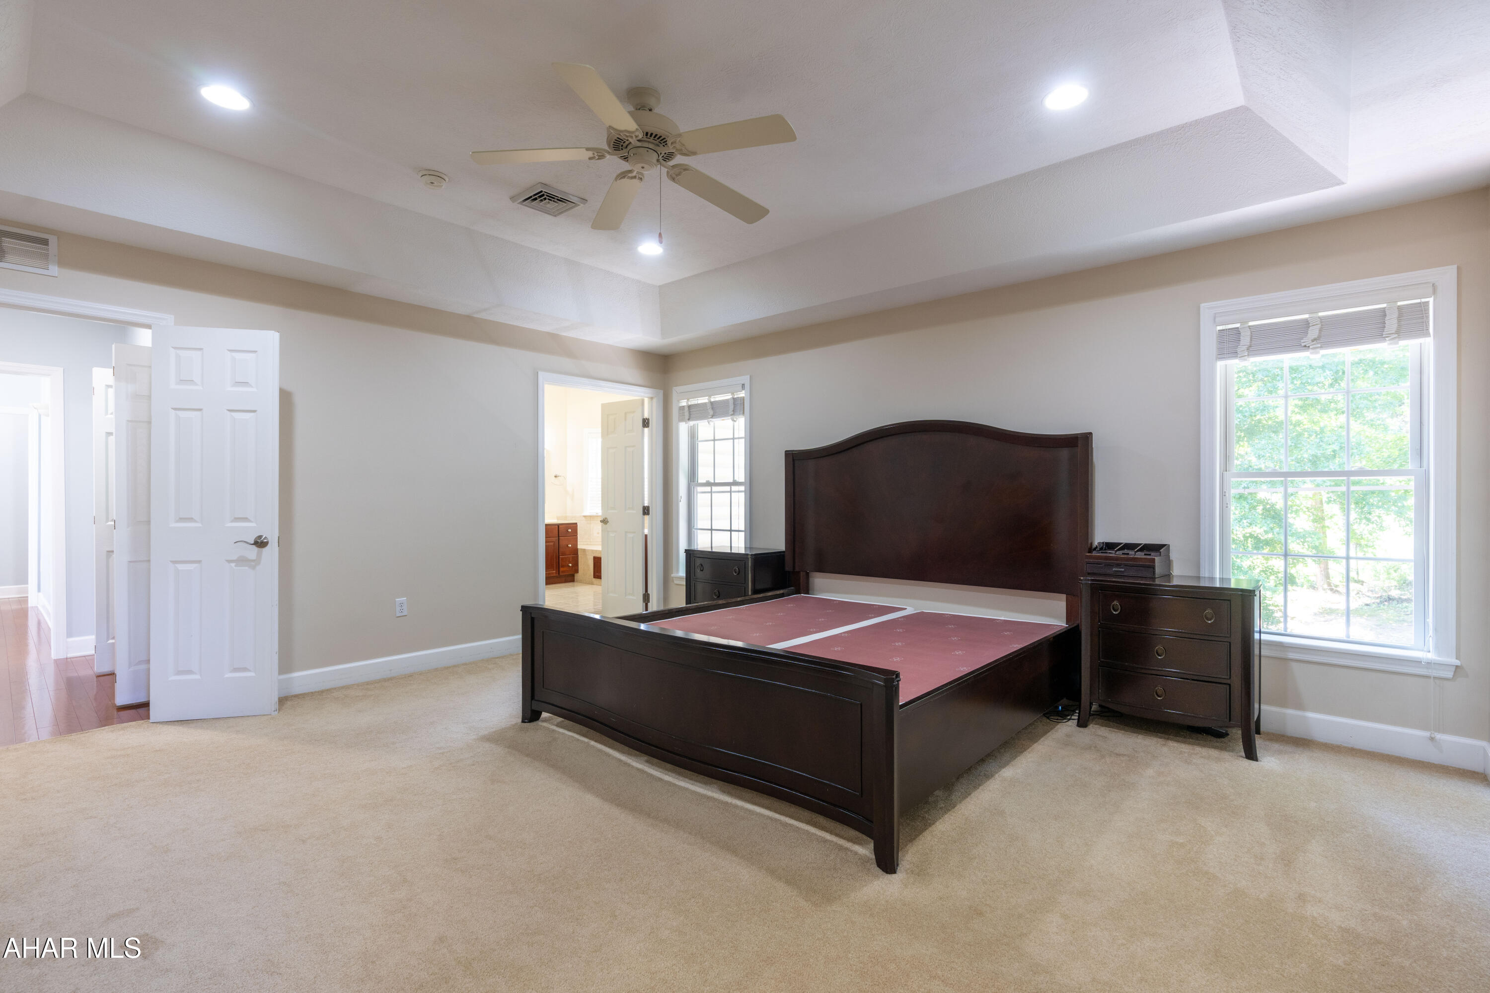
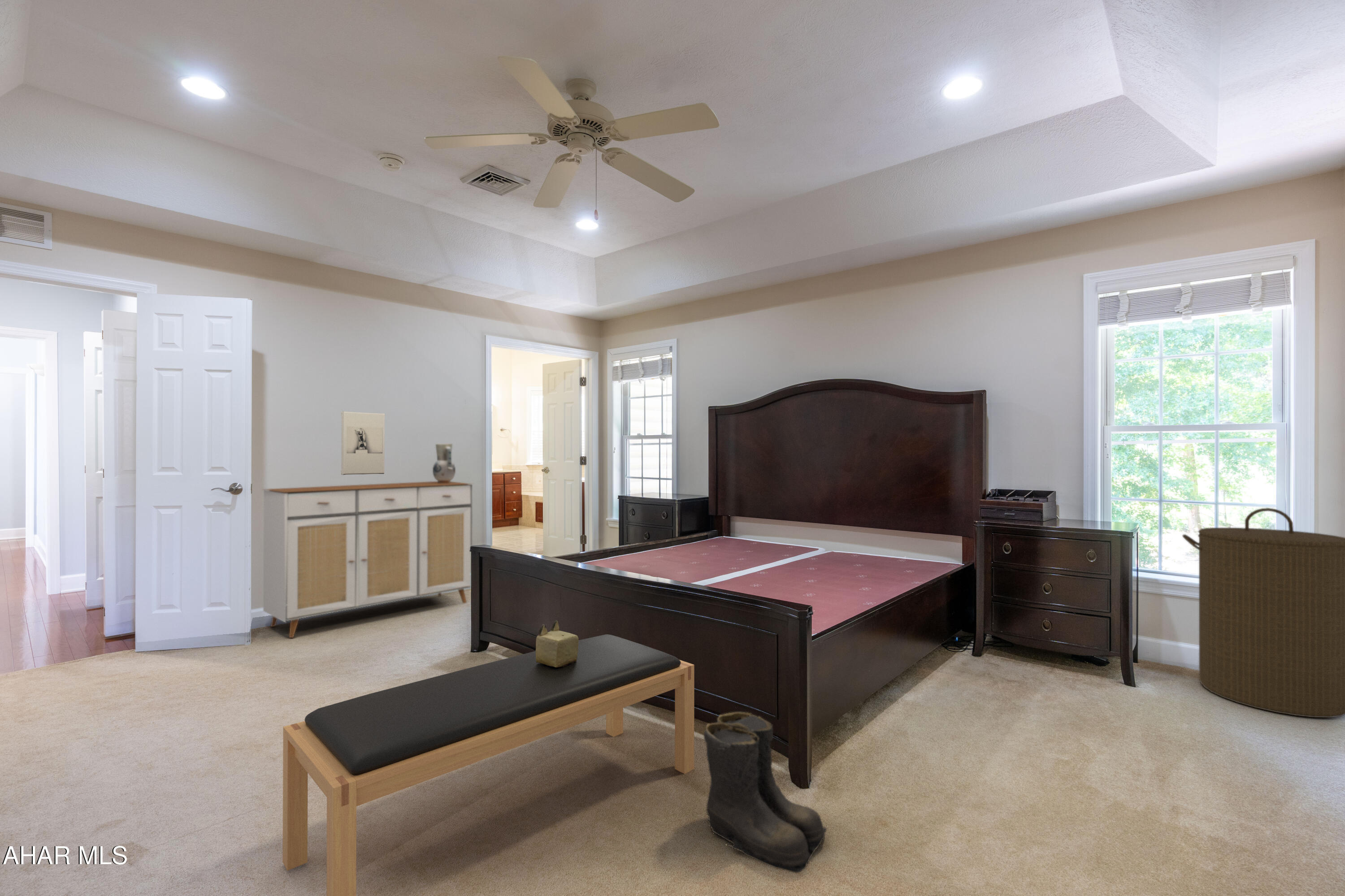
+ sideboard [261,481,474,638]
+ bench [282,634,694,896]
+ laundry hamper [1182,507,1345,719]
+ wall sculpture [340,411,385,476]
+ vase [432,443,456,483]
+ boots [703,712,828,874]
+ decorative box [535,620,579,667]
